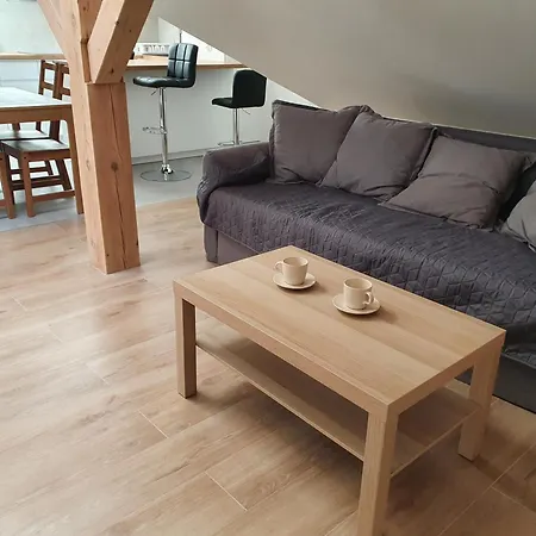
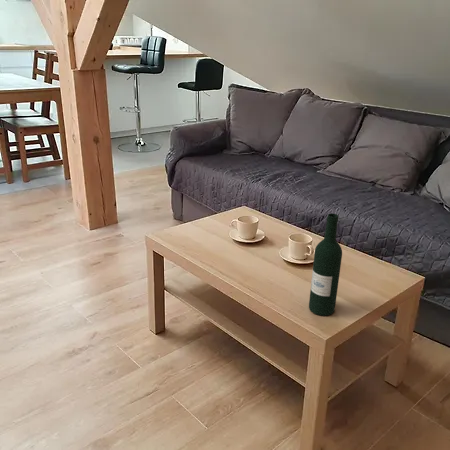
+ wine bottle [308,212,343,317]
